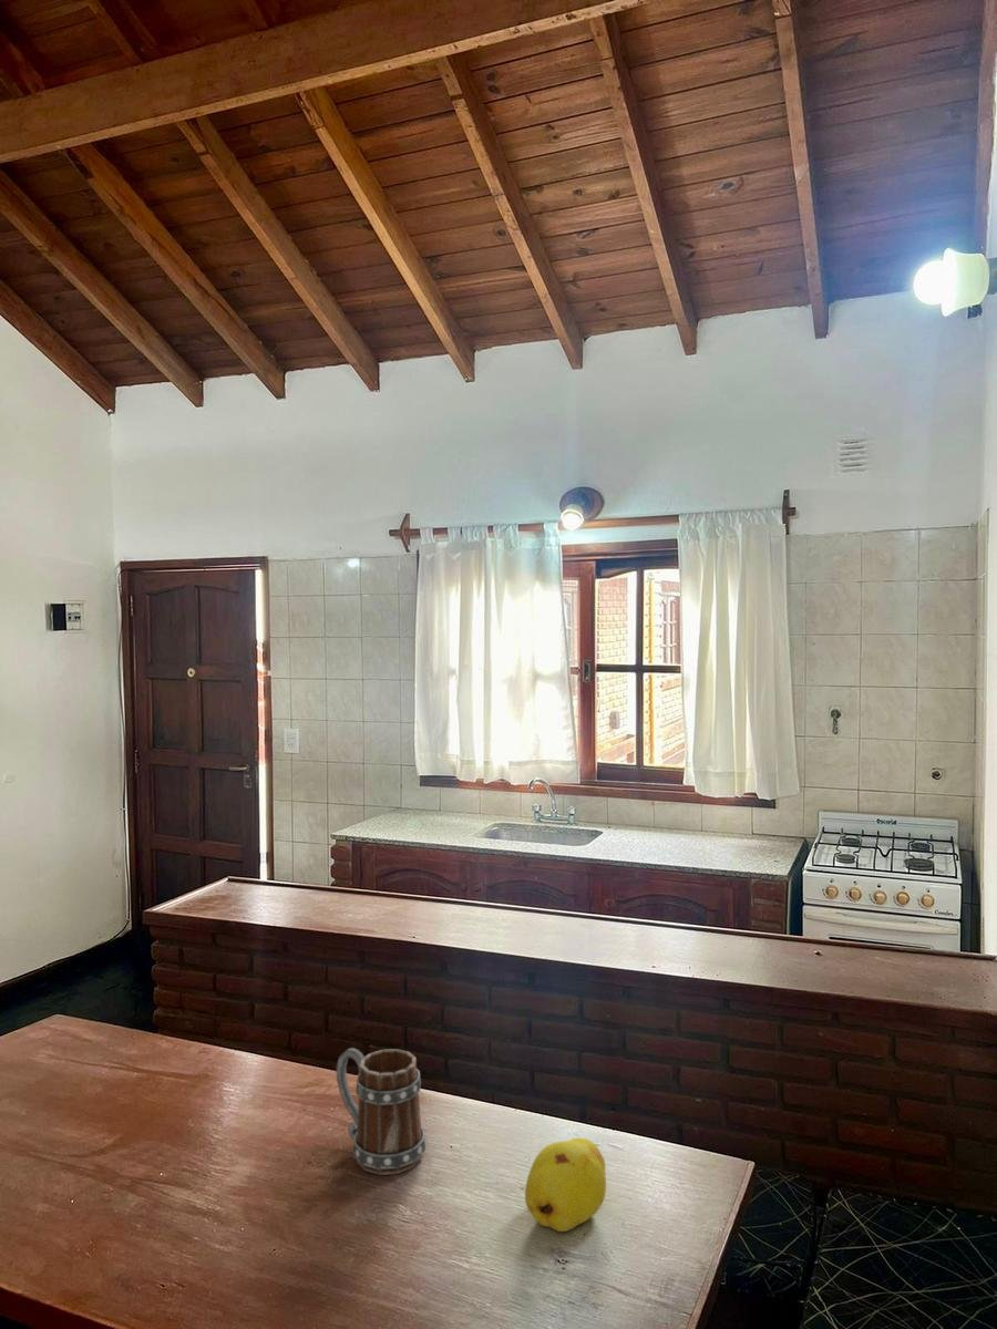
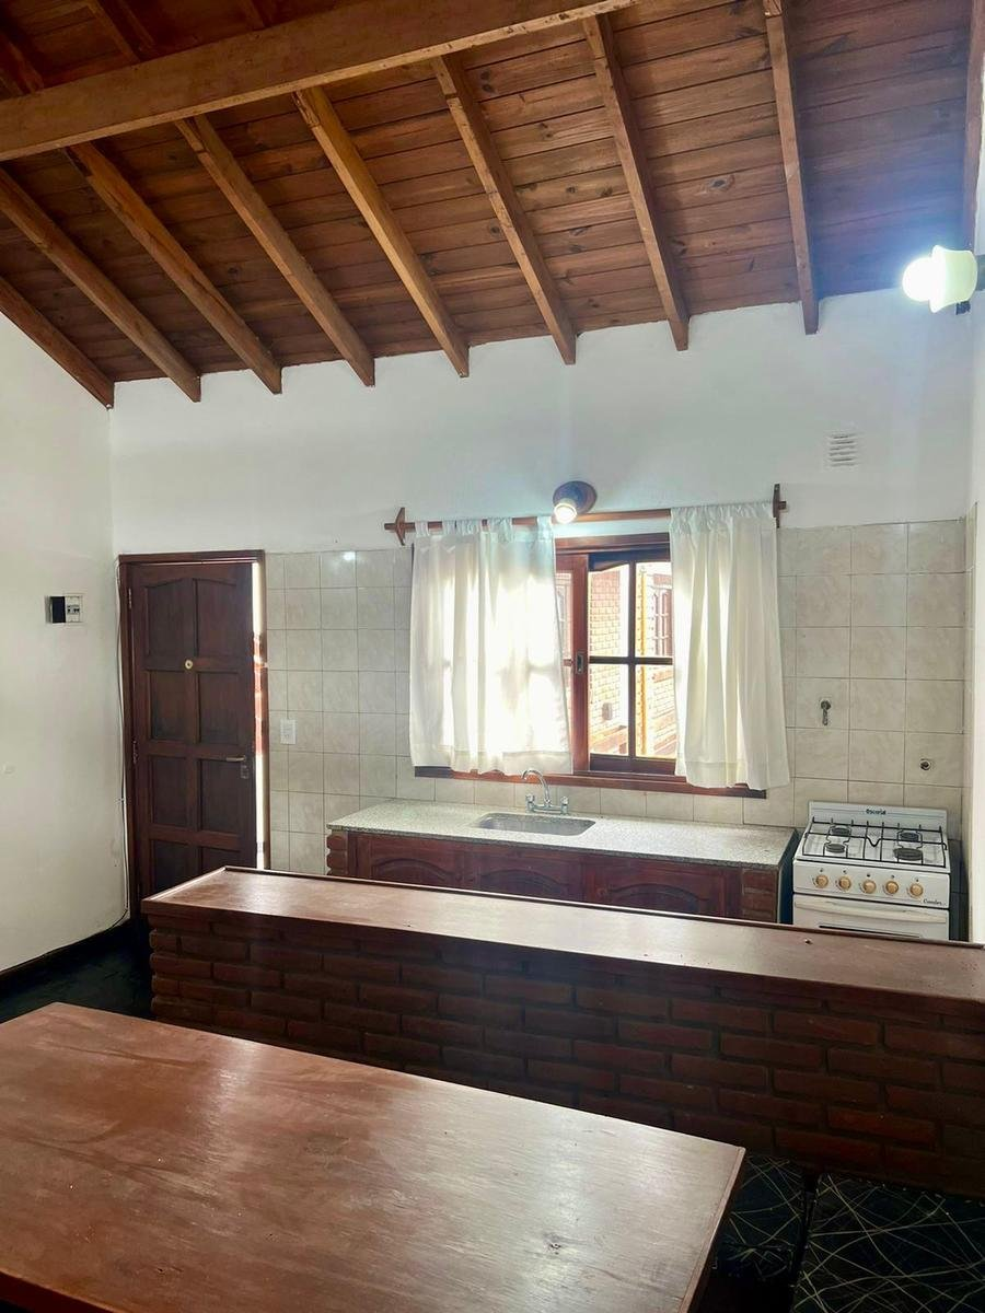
- mug [336,1047,426,1176]
- fruit [524,1137,607,1233]
